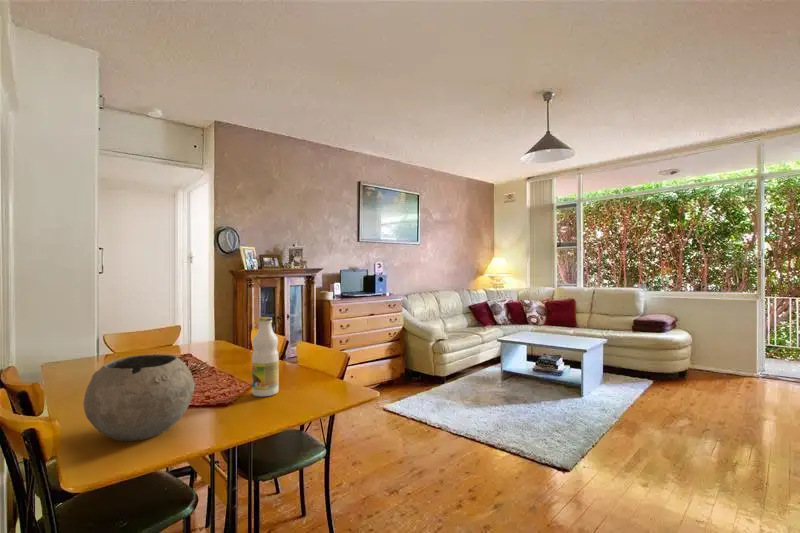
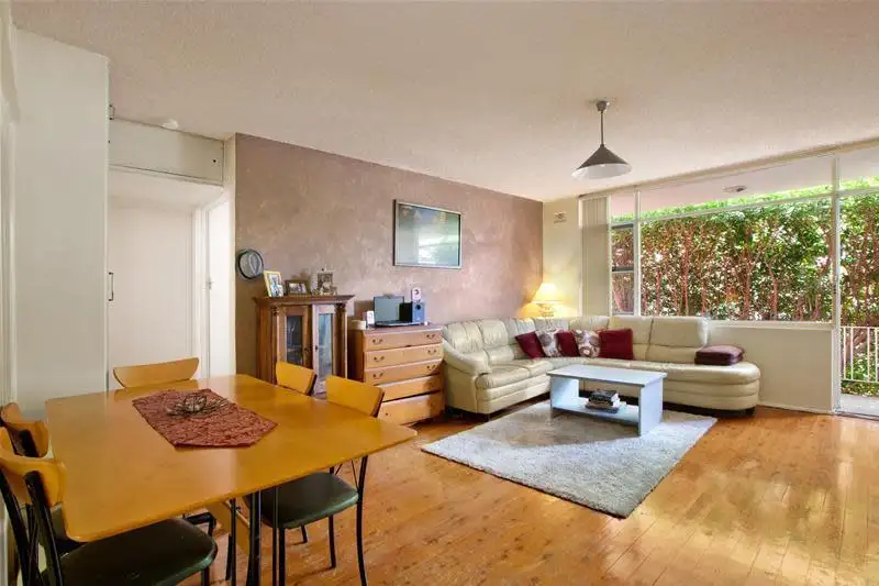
- bottle [251,316,280,398]
- bowl [83,354,197,442]
